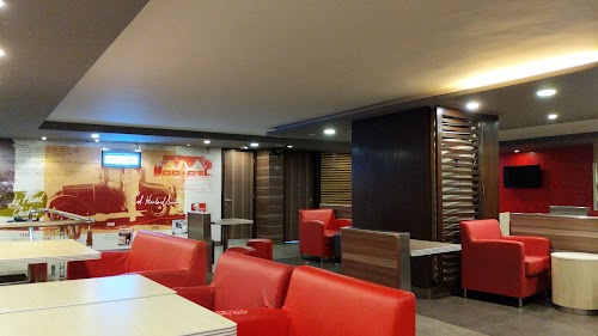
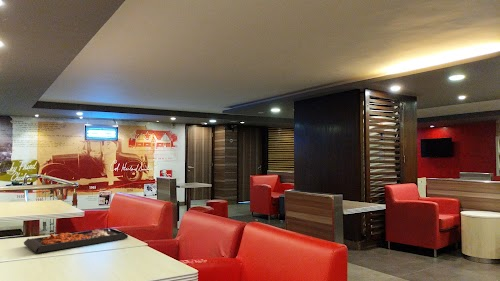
+ food tray [23,227,129,254]
